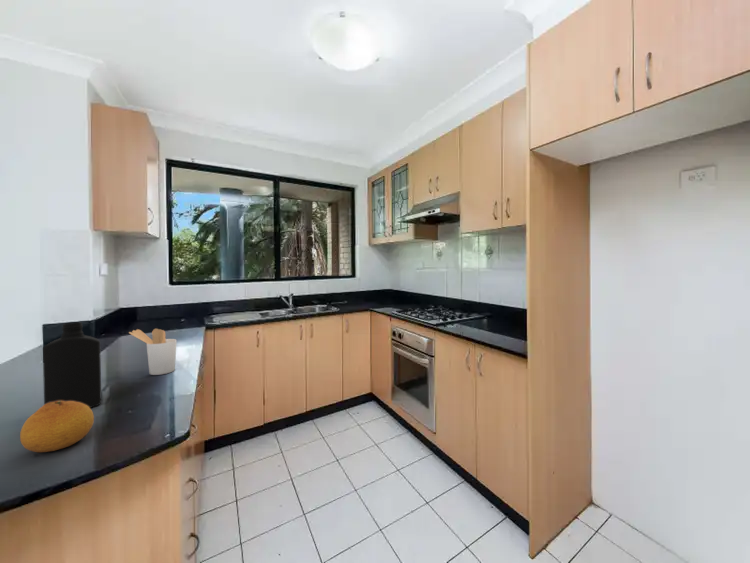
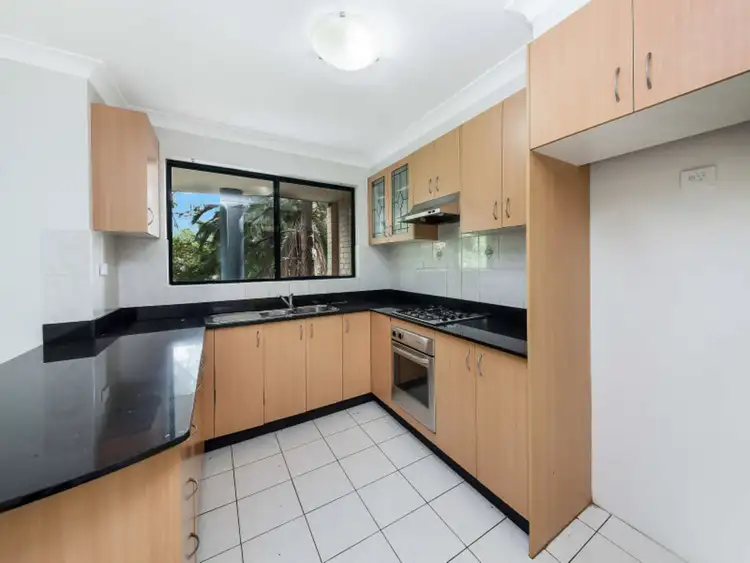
- fruit [19,401,95,453]
- utensil holder [128,328,178,376]
- bottle [42,321,102,409]
